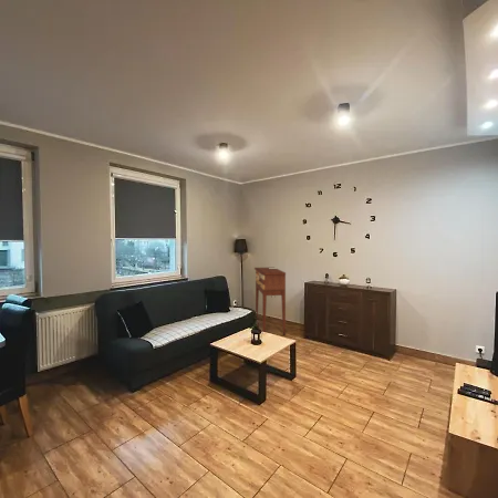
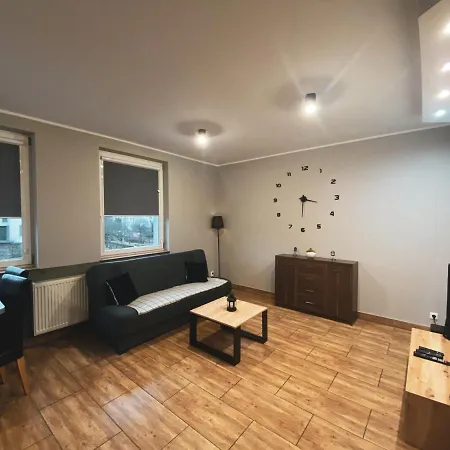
- console table [253,267,287,335]
